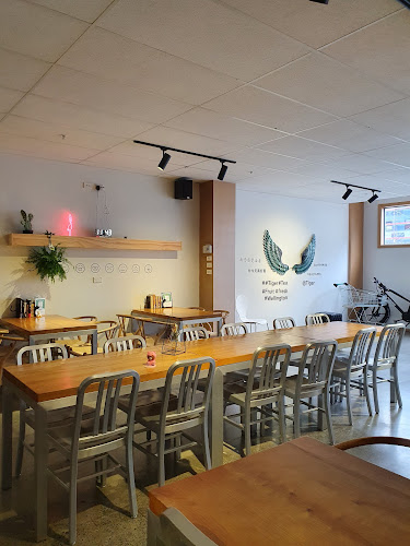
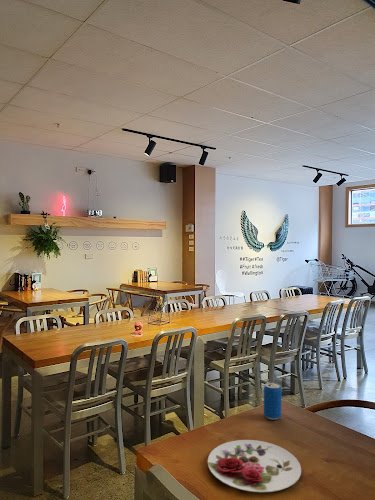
+ beverage can [263,382,282,421]
+ plate [207,439,302,493]
